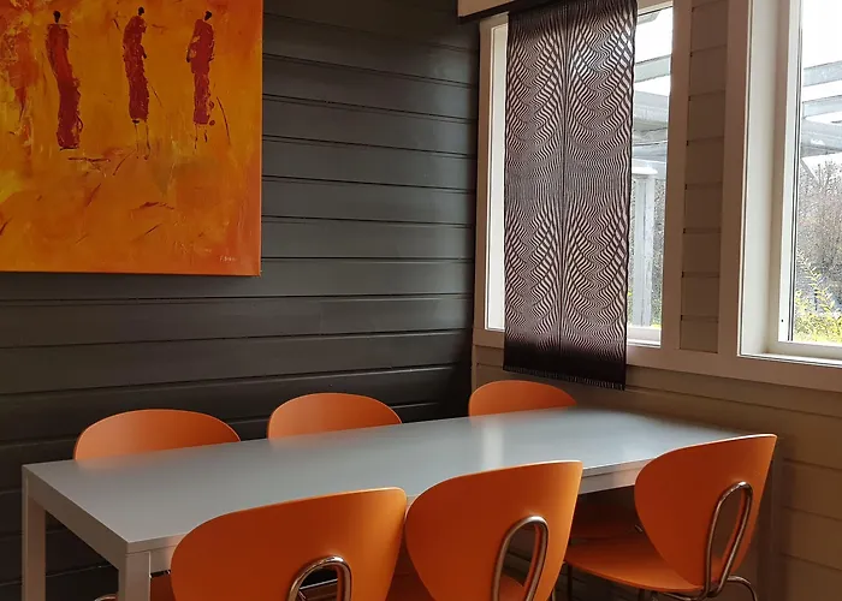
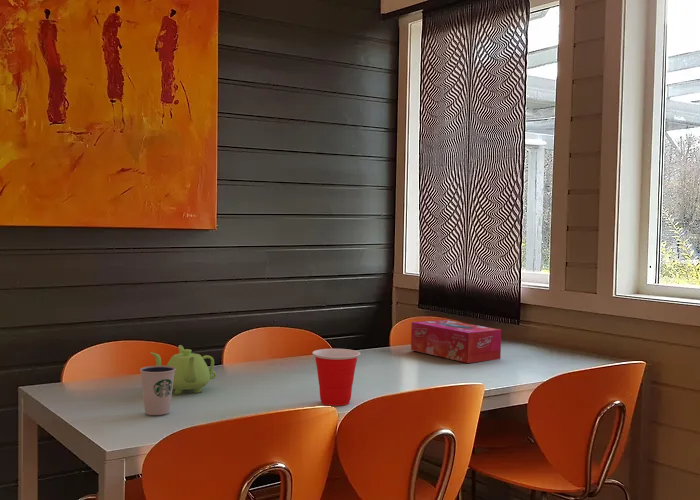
+ teapot [149,344,217,395]
+ tissue box [410,319,502,364]
+ cup [311,348,361,407]
+ dixie cup [139,365,176,416]
